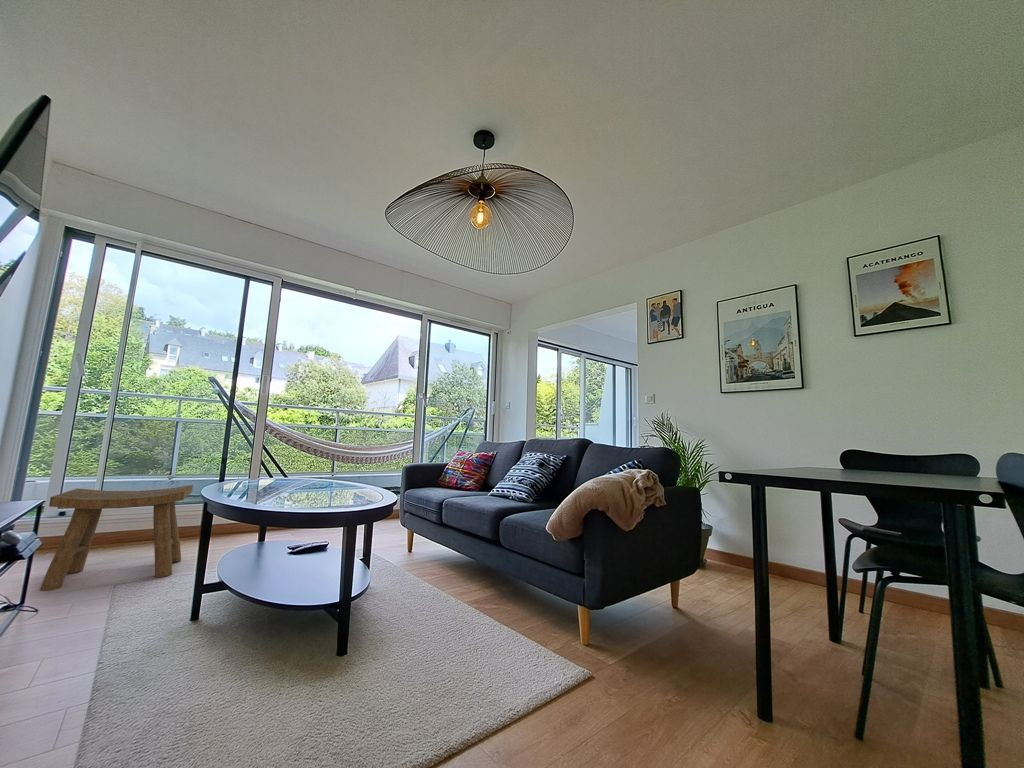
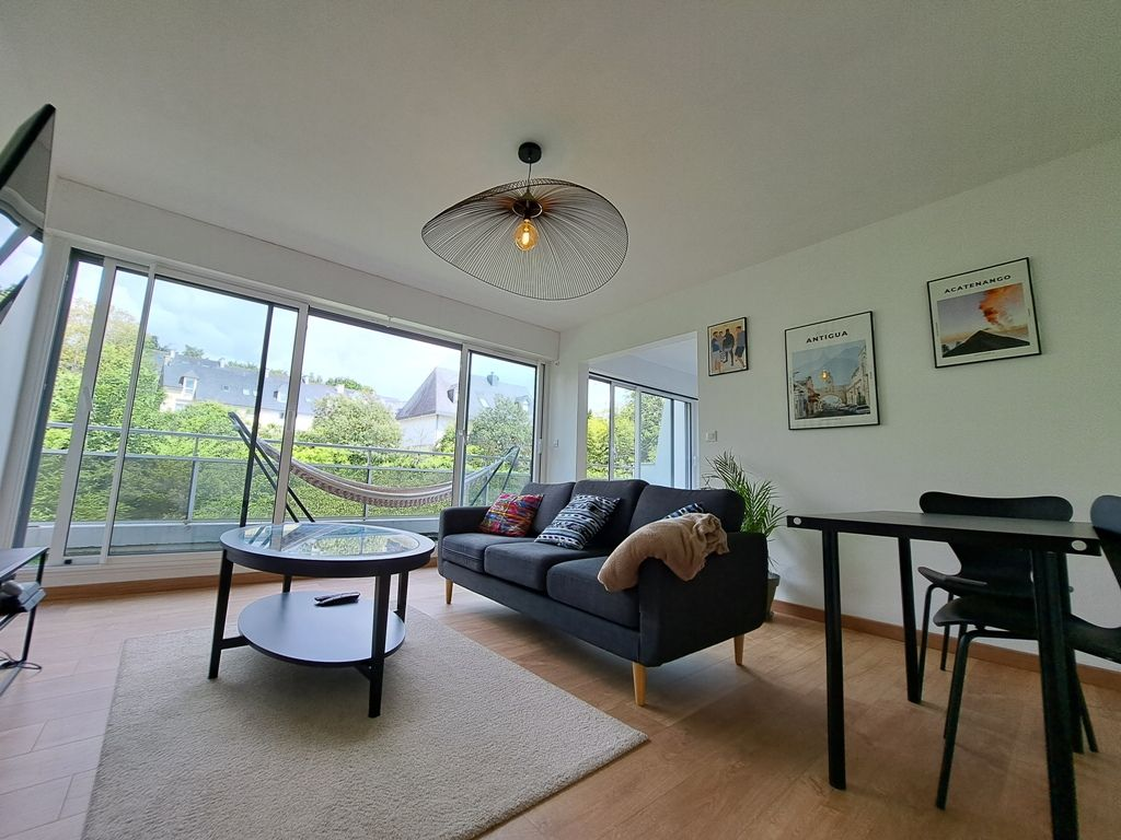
- stool [39,484,194,592]
